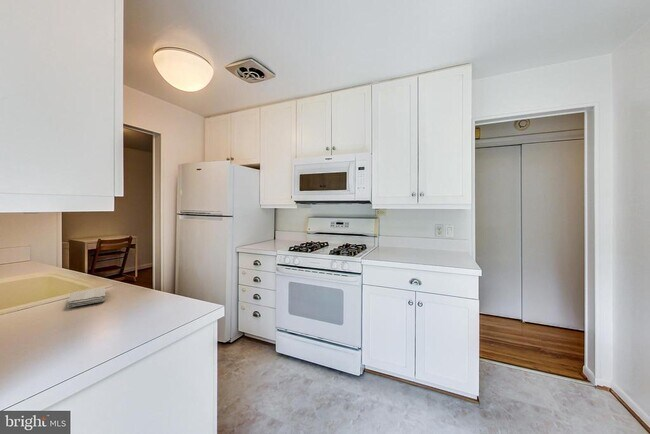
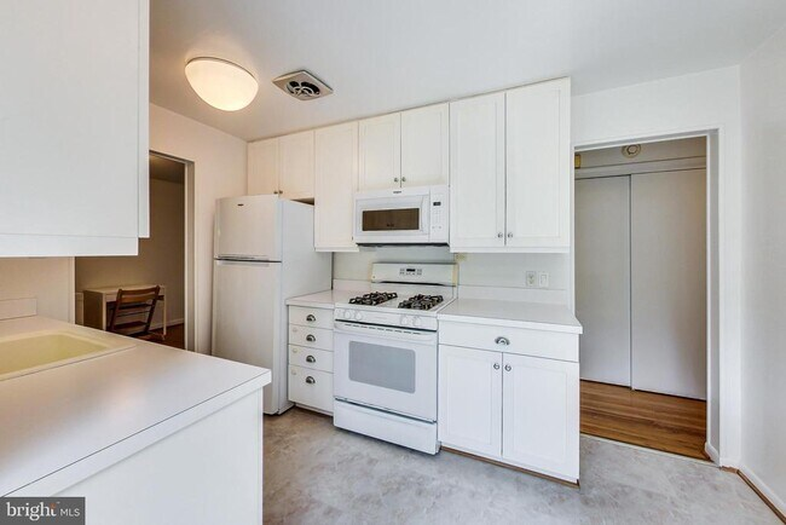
- washcloth [66,287,106,308]
